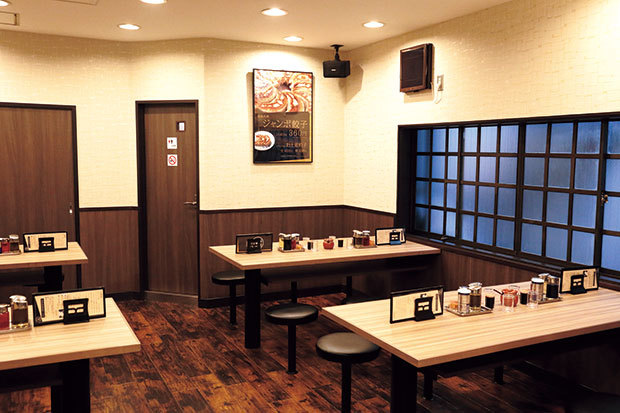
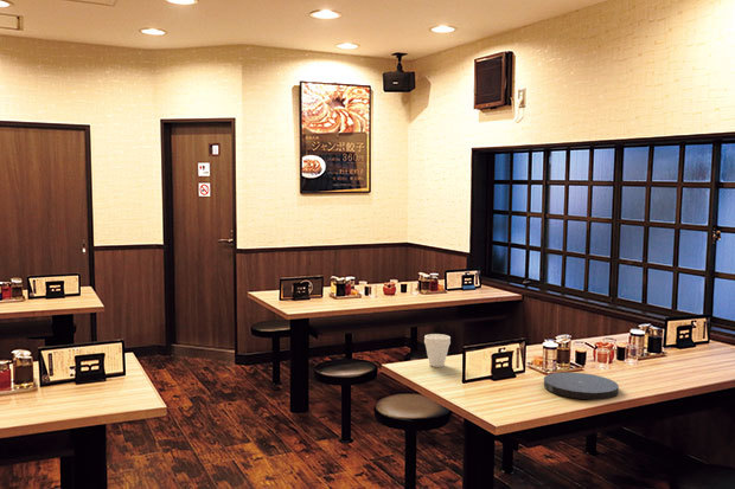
+ plate [543,371,620,400]
+ cup [423,333,452,368]
